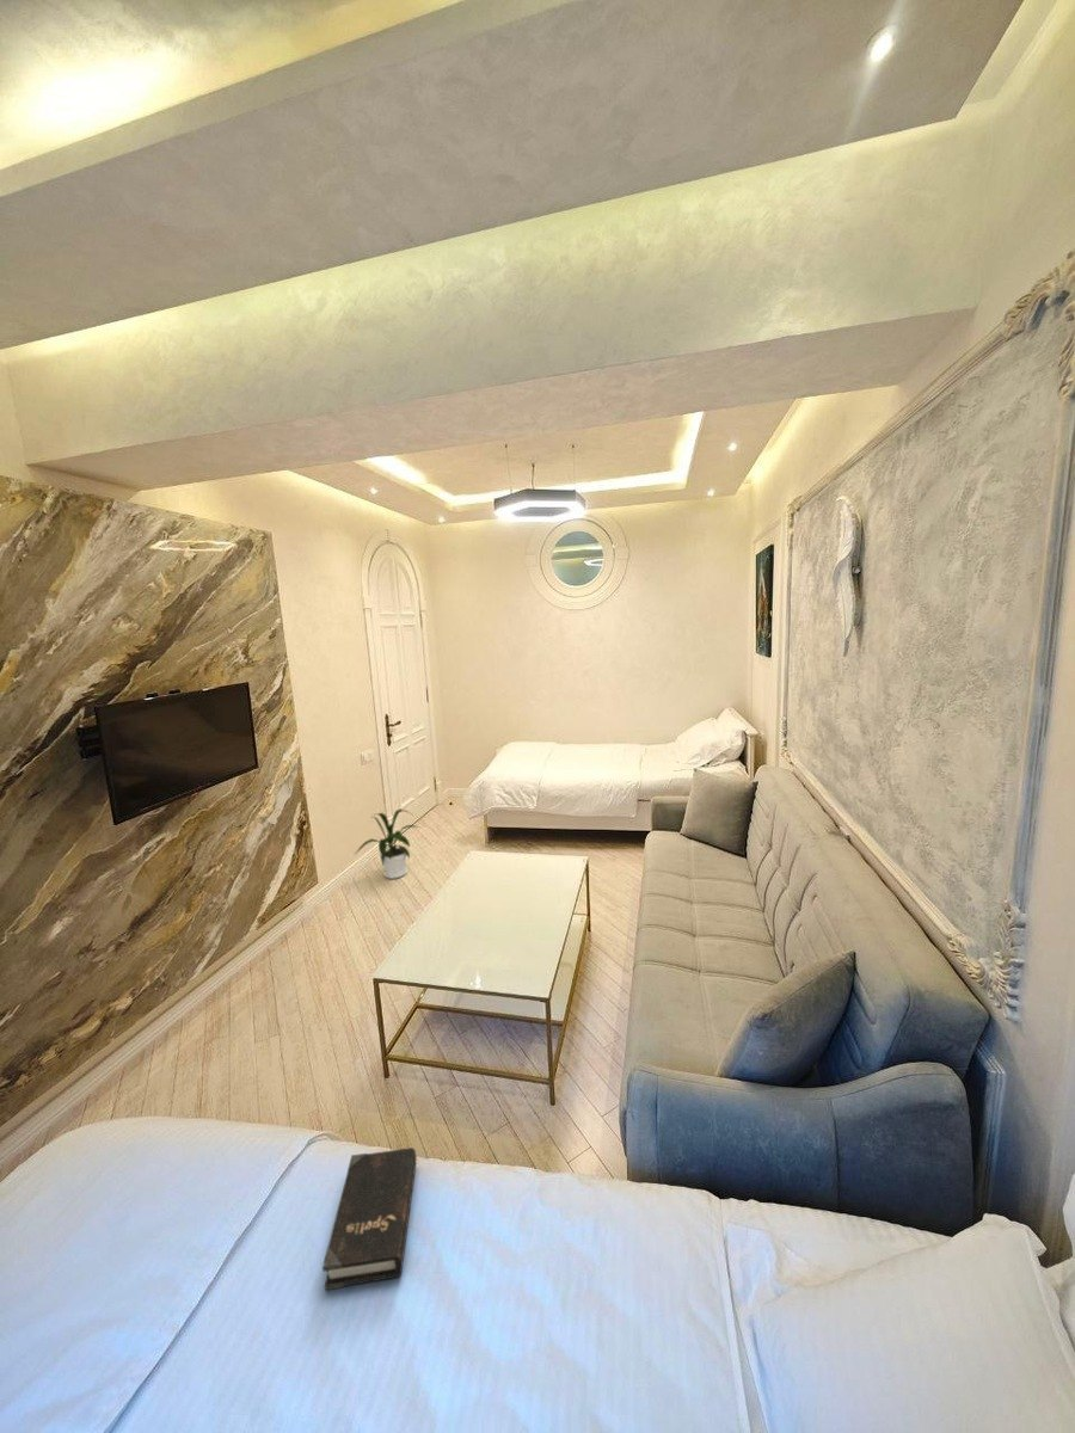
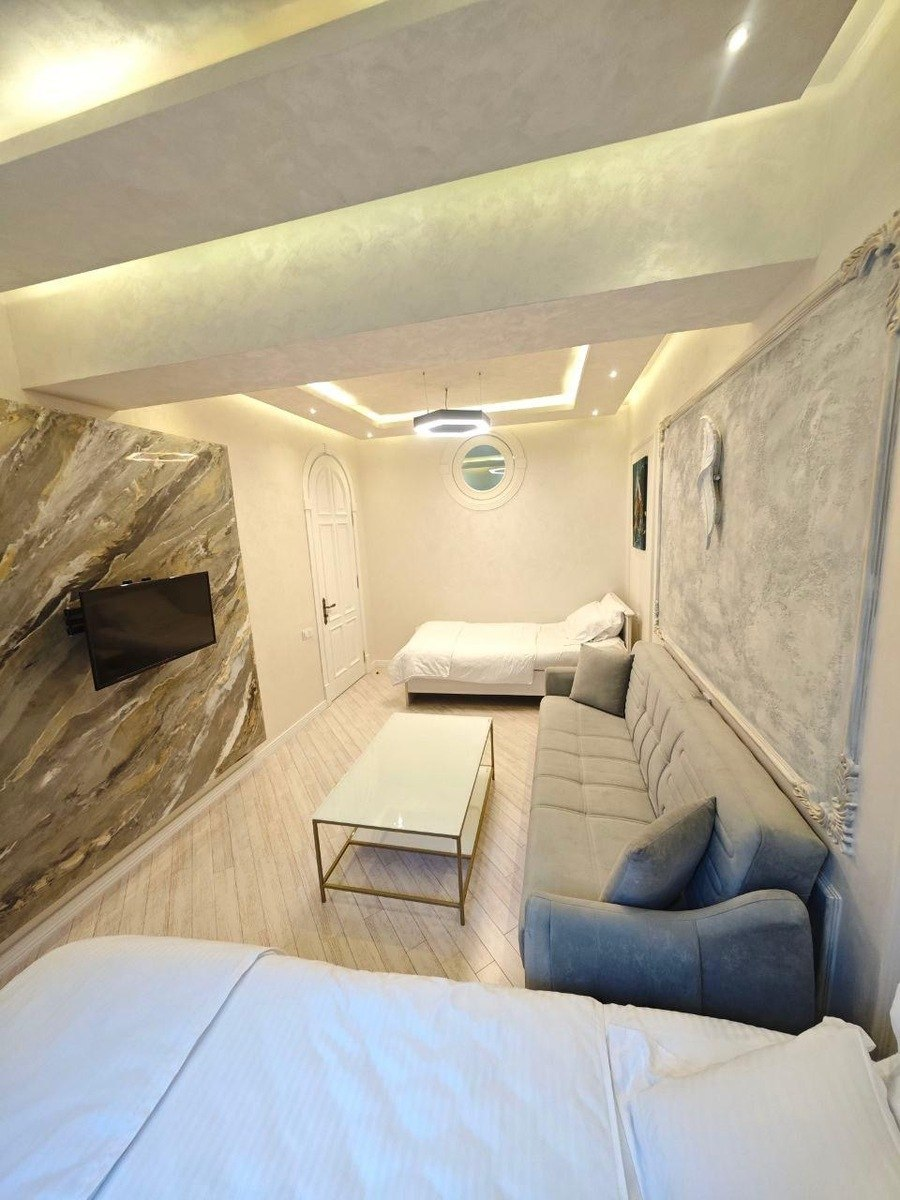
- house plant [352,808,420,880]
- hardback book [321,1146,418,1291]
